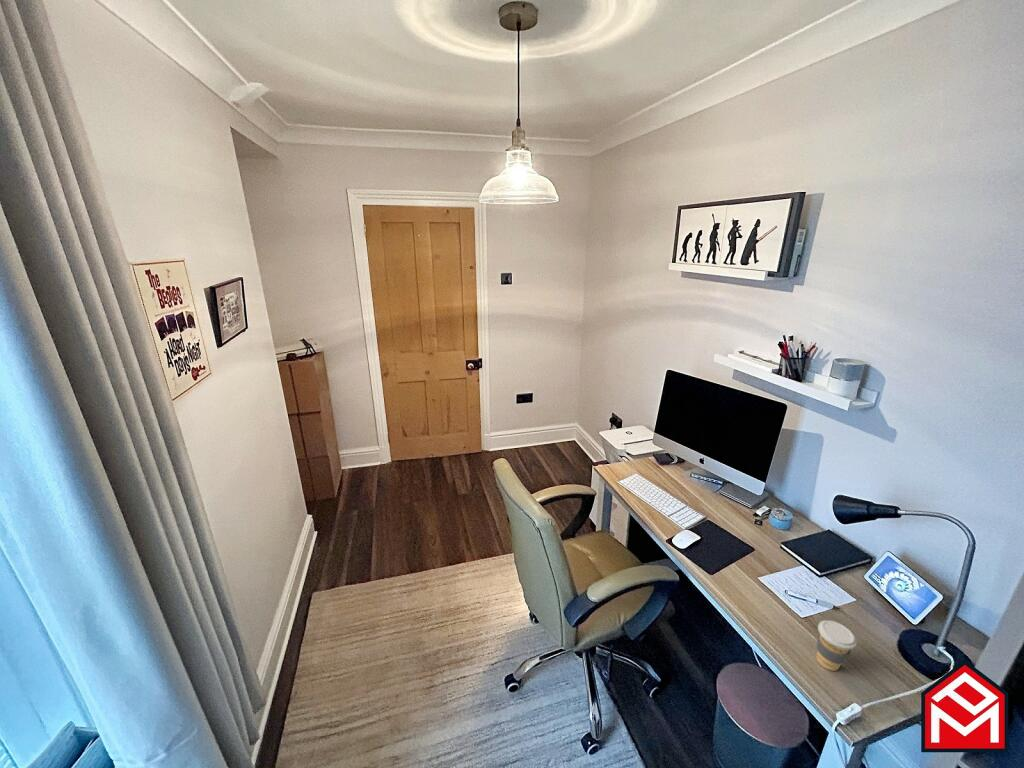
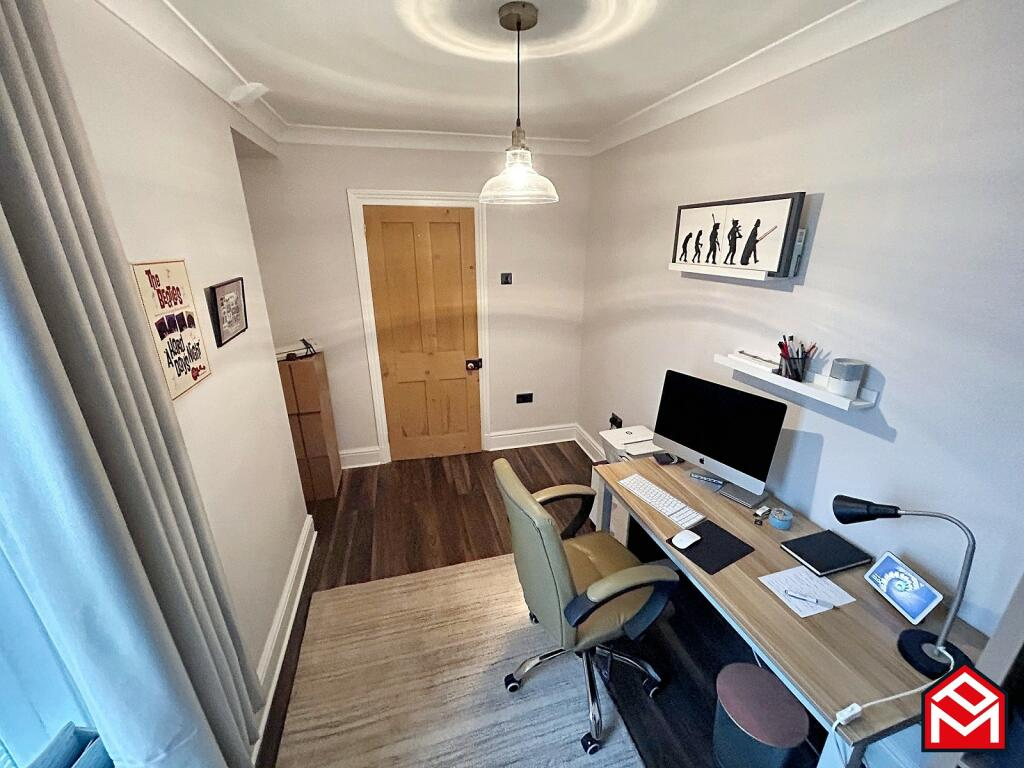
- coffee cup [816,620,858,672]
